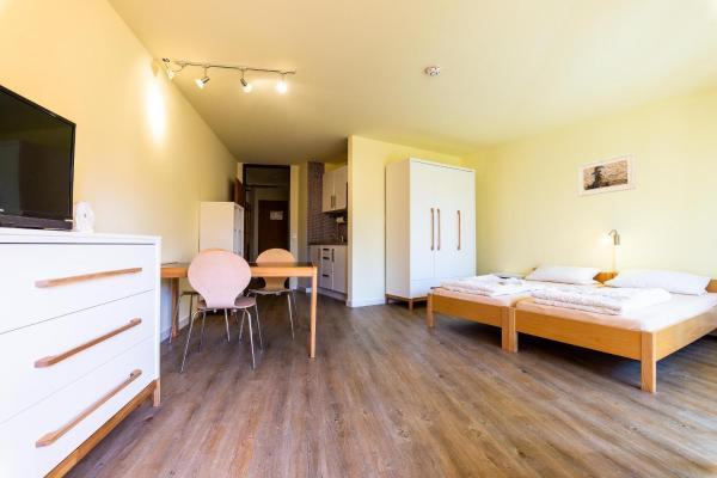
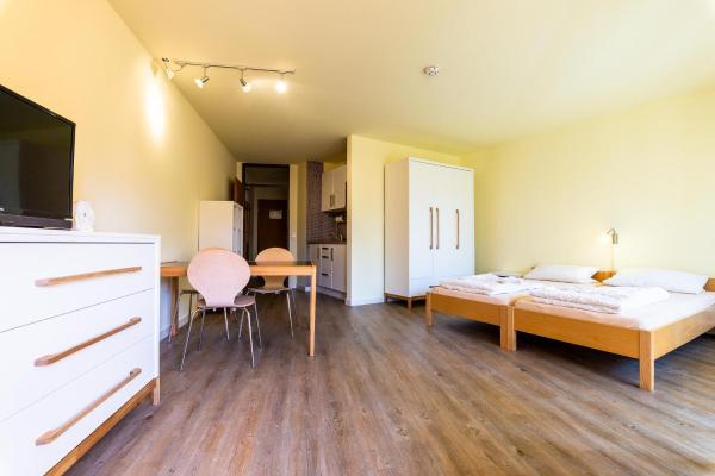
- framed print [577,151,637,198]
